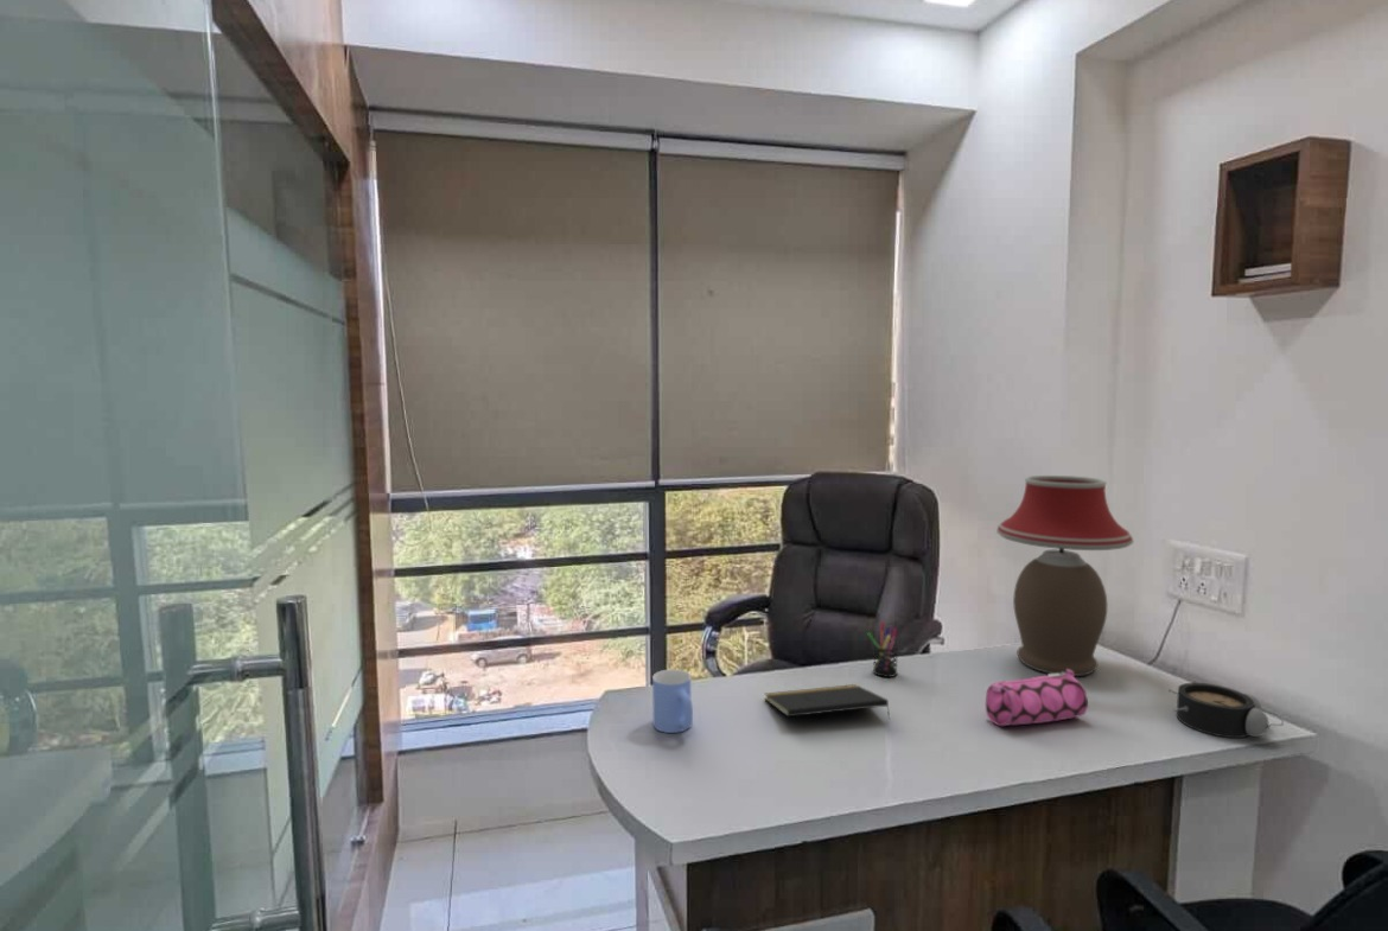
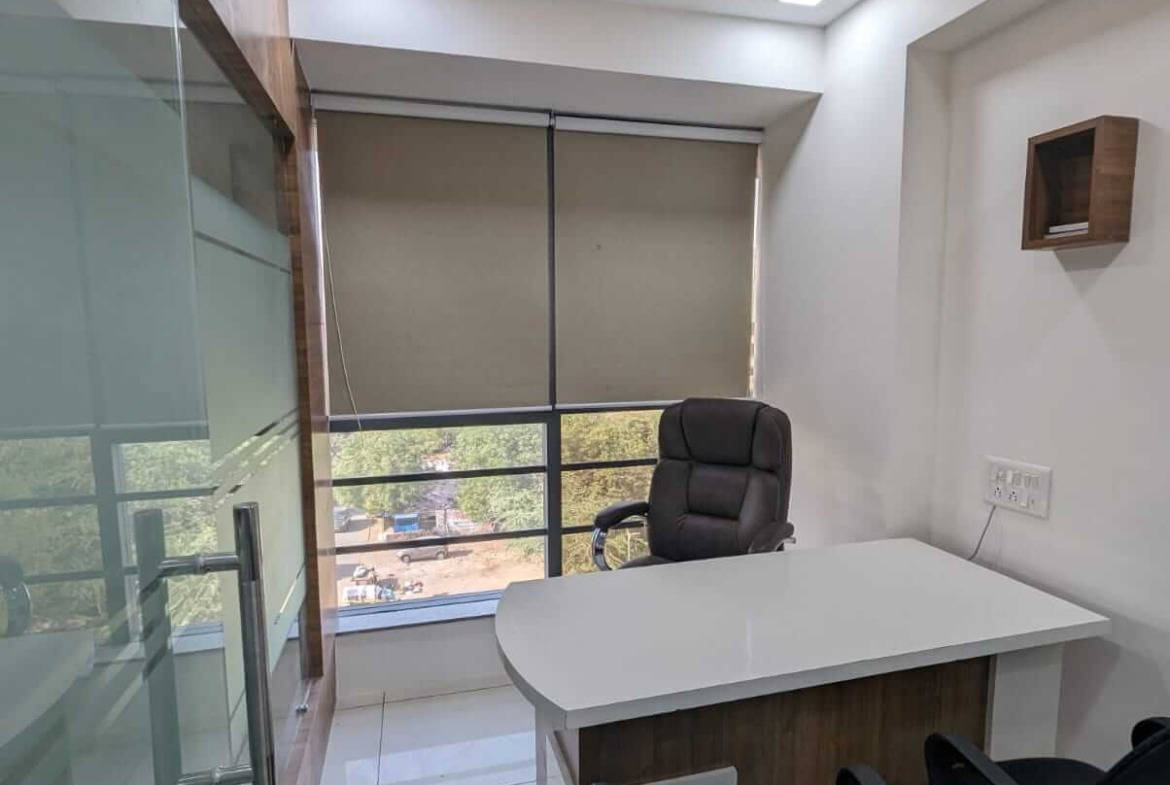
- pen holder [867,620,899,678]
- alarm clock [1167,682,1285,739]
- table lamp [995,474,1134,677]
- pencil case [985,669,1089,727]
- mug [651,668,694,734]
- notepad [764,683,891,720]
